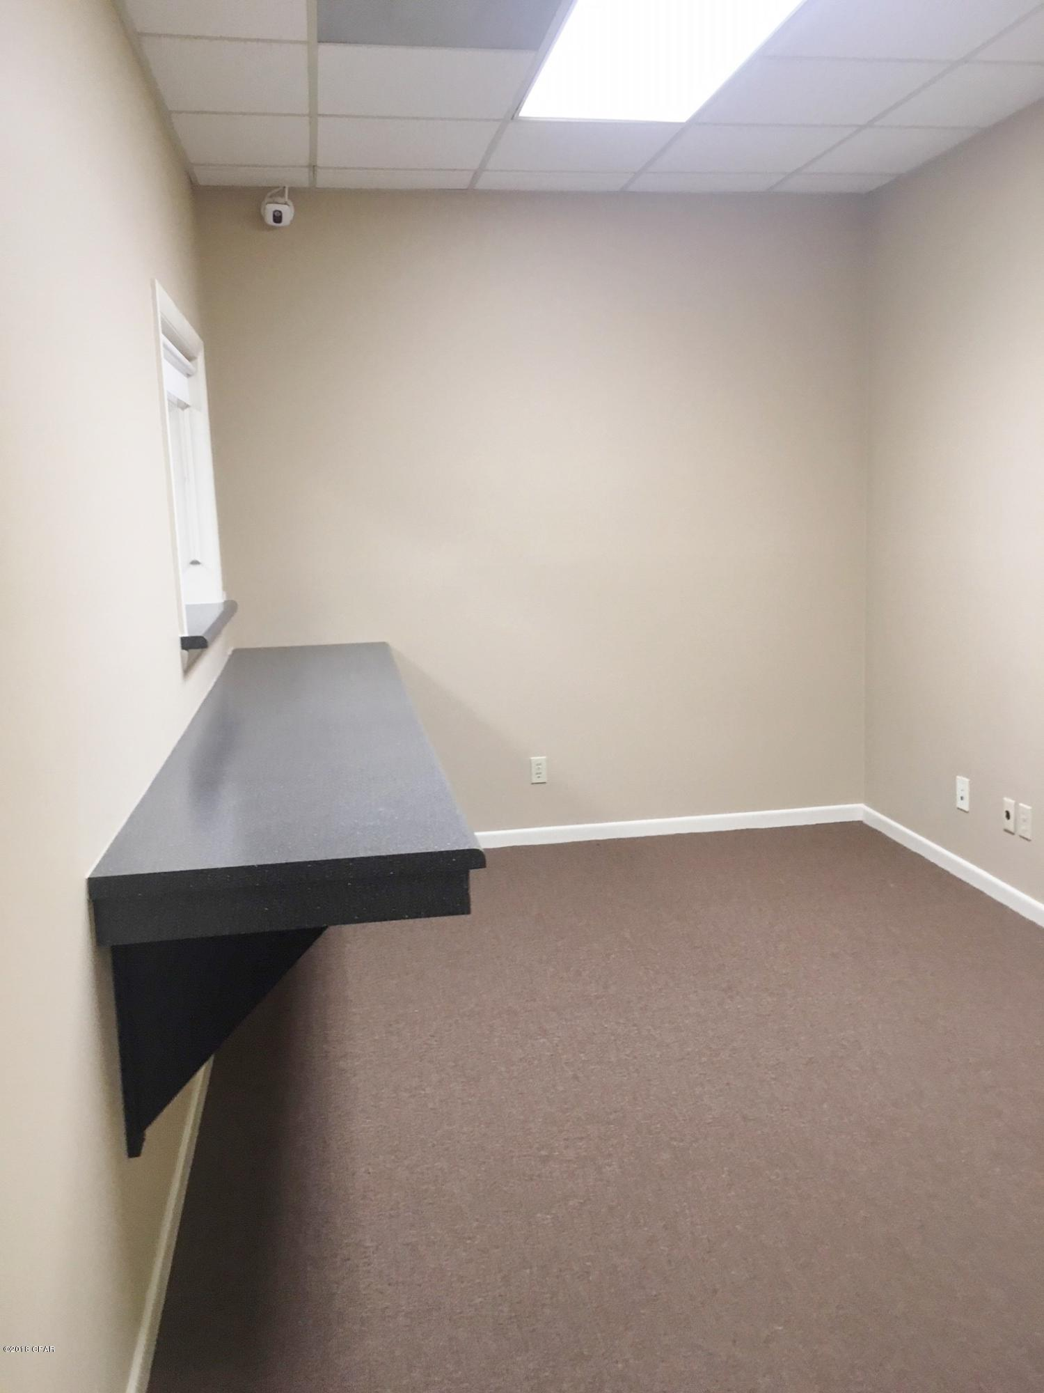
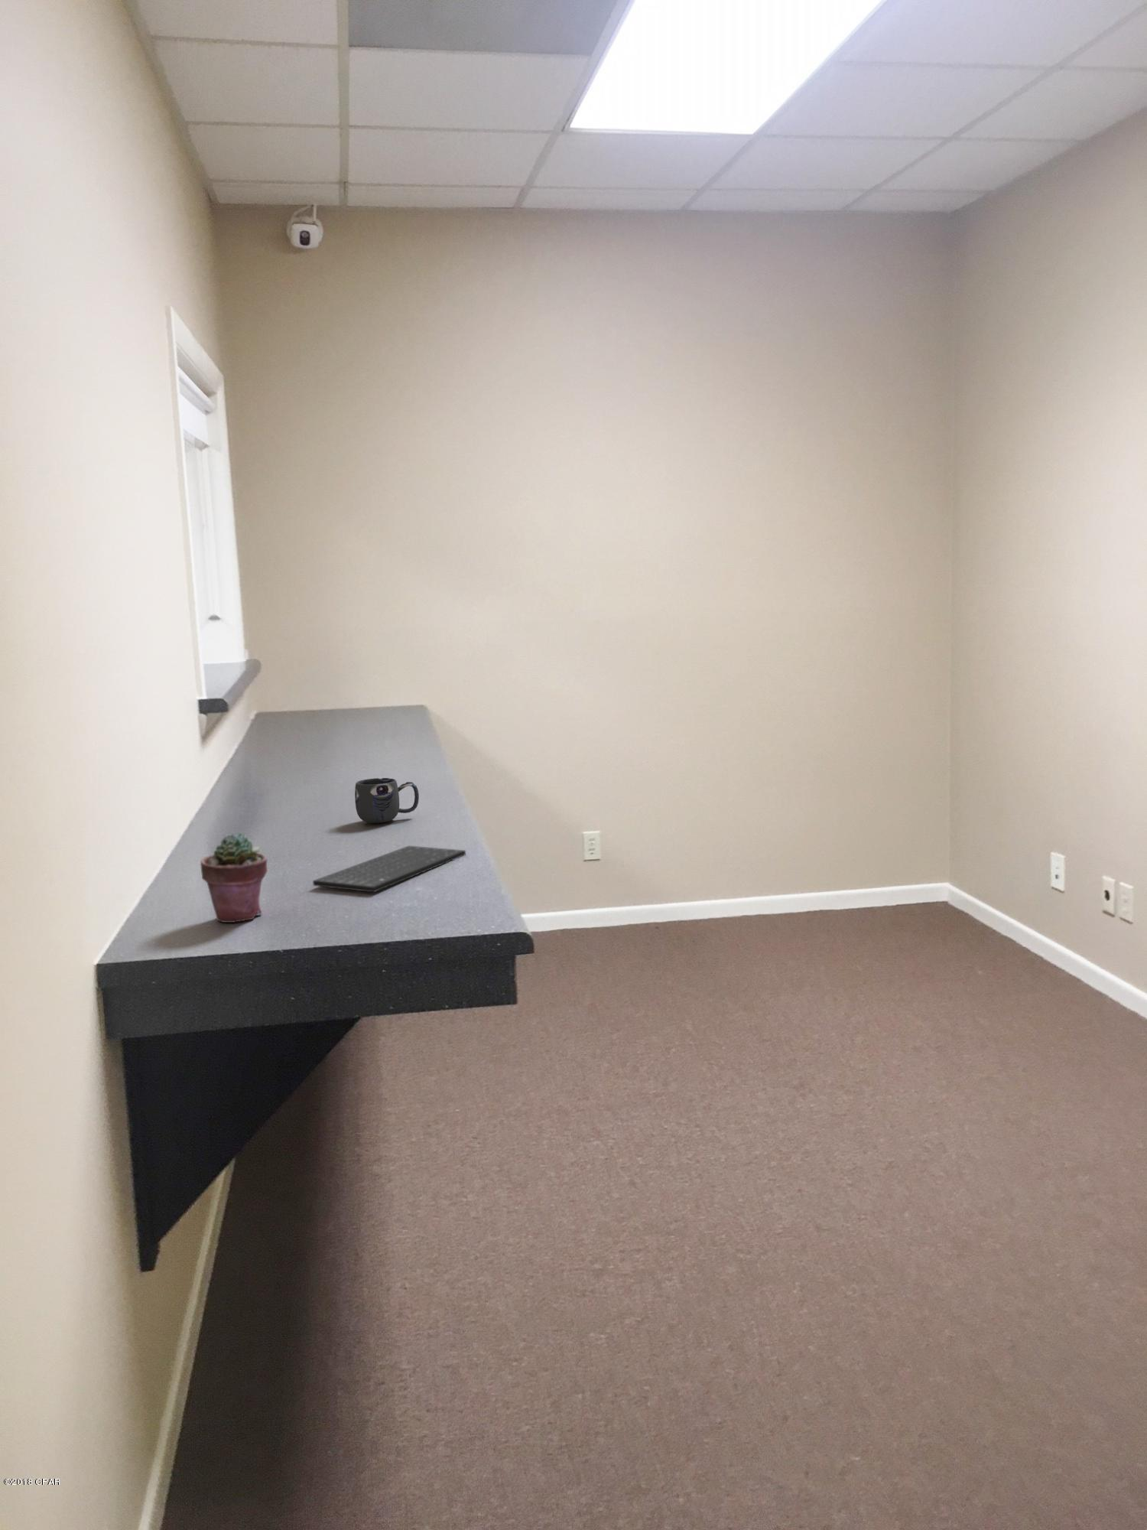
+ mug [354,777,419,824]
+ potted succulent [200,832,269,923]
+ keyboard [312,845,466,893]
